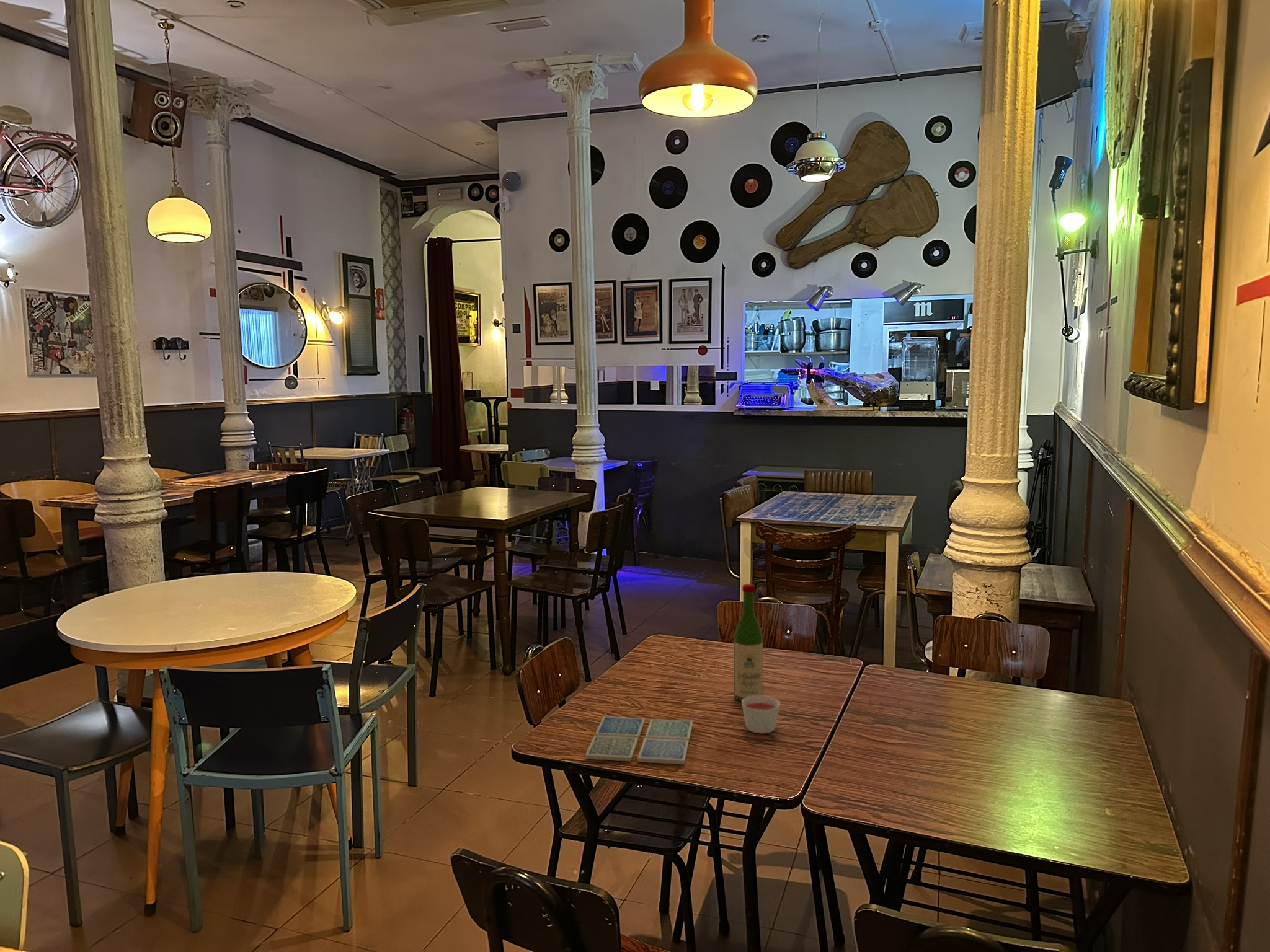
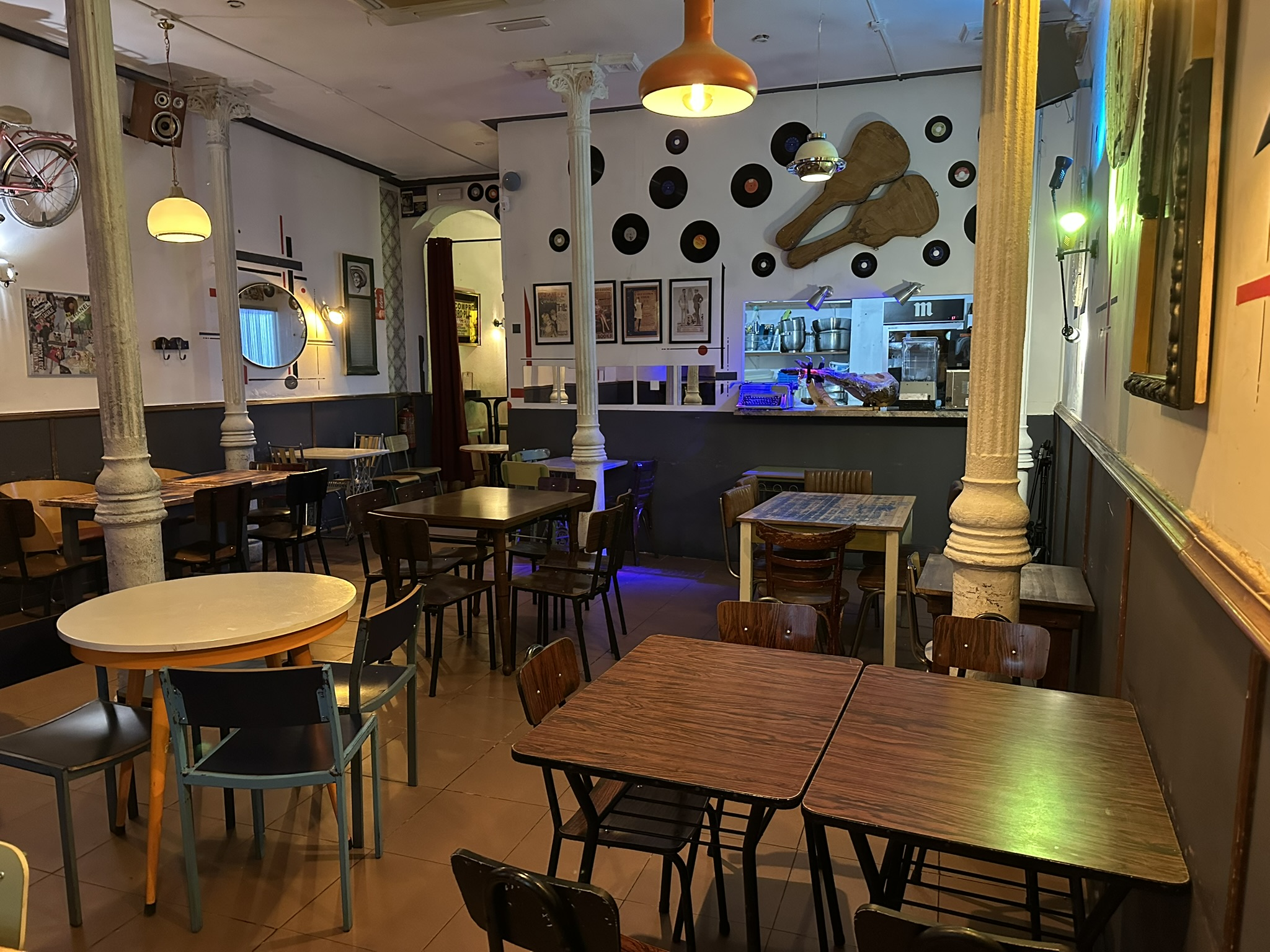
- drink coaster [585,716,693,765]
- wine bottle [733,583,764,702]
- candle [741,695,781,734]
